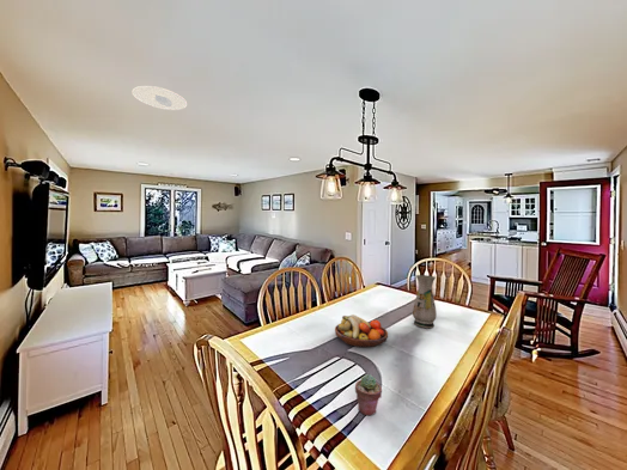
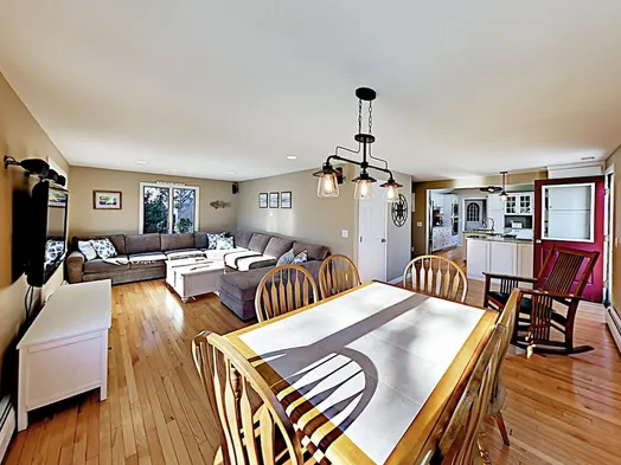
- potted succulent [354,373,383,416]
- fruit bowl [334,313,389,349]
- recessed light [130,85,188,111]
- vase [412,274,438,329]
